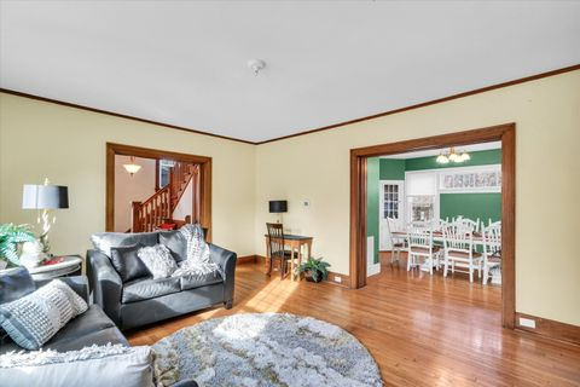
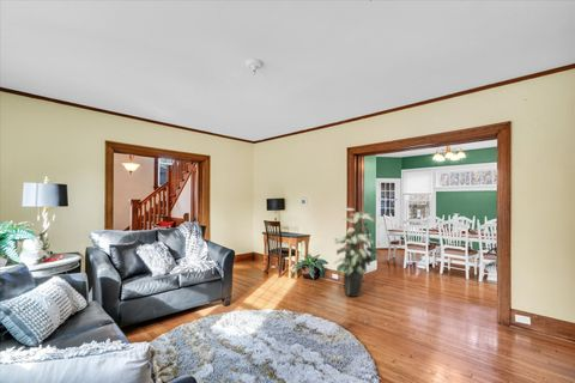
+ indoor plant [333,207,382,298]
